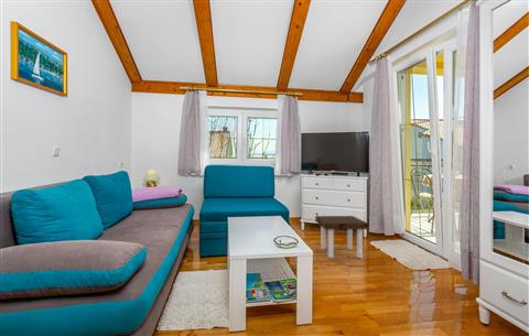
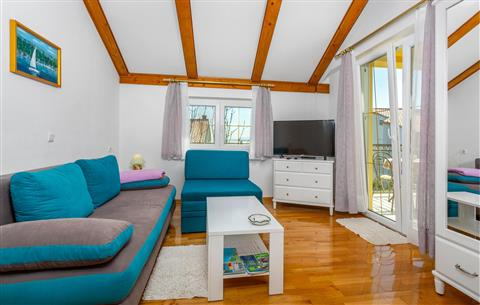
- side table [314,215,370,259]
